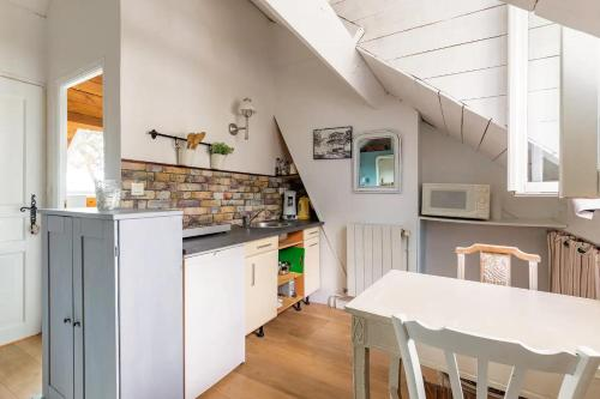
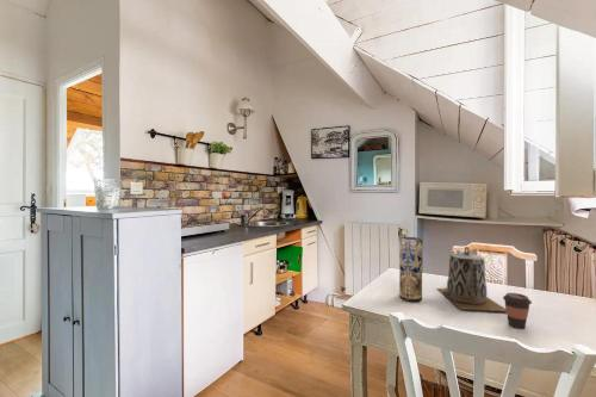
+ teapot [436,246,507,312]
+ coffee cup [502,292,533,329]
+ vase [398,236,423,303]
